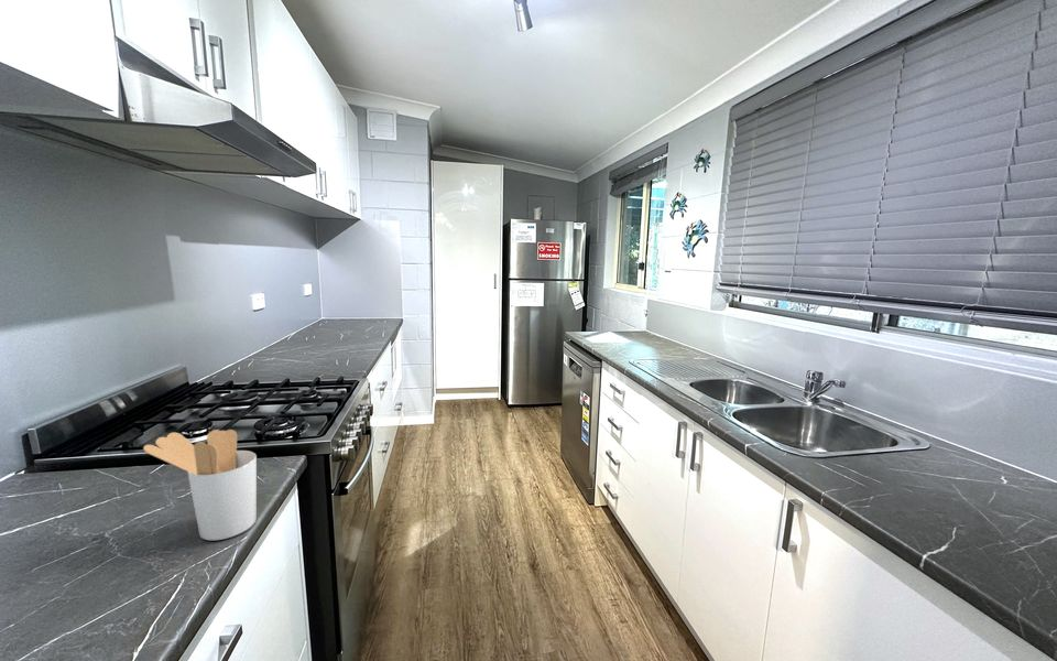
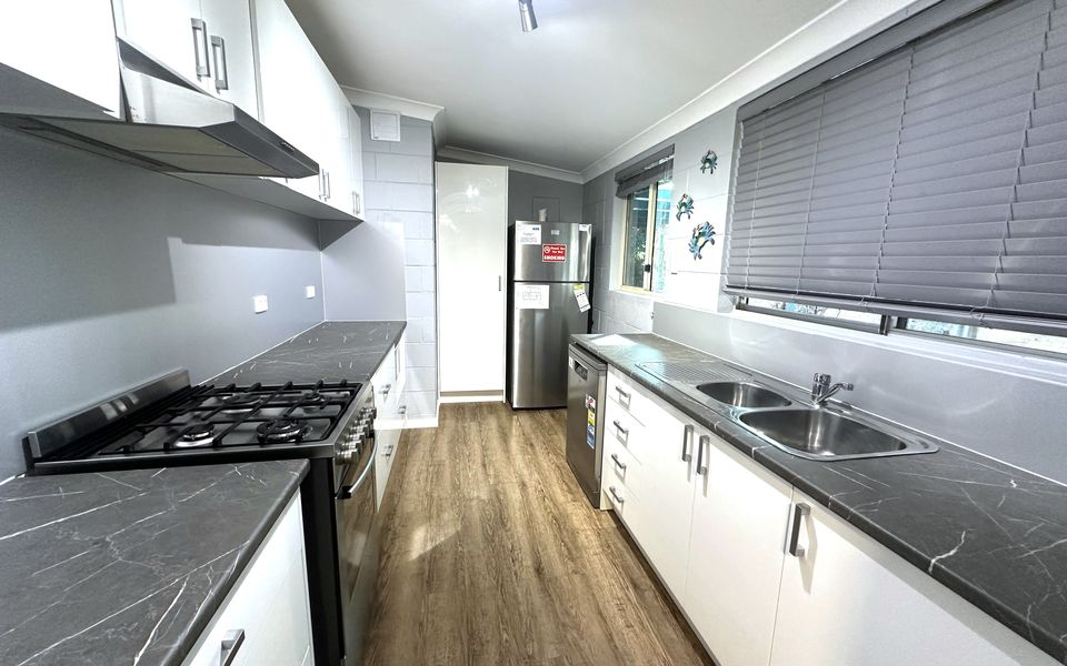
- utensil holder [142,429,258,542]
